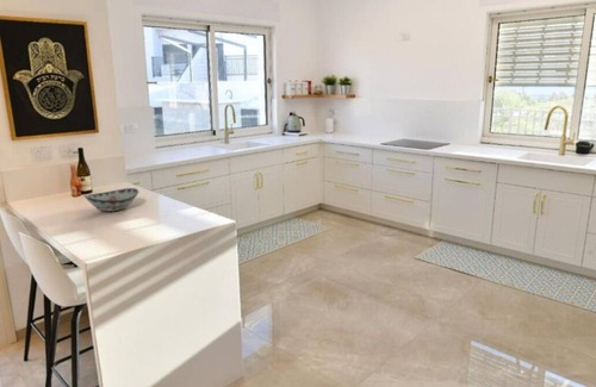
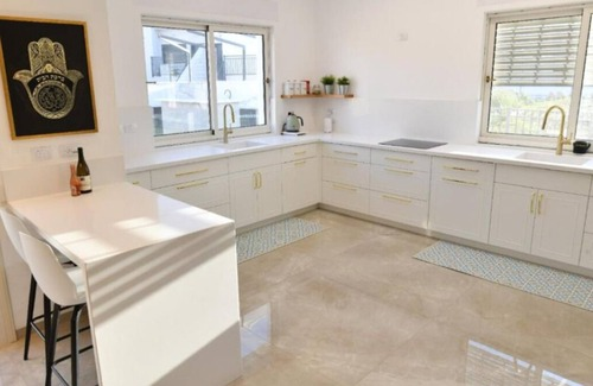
- decorative bowl [83,187,139,213]
